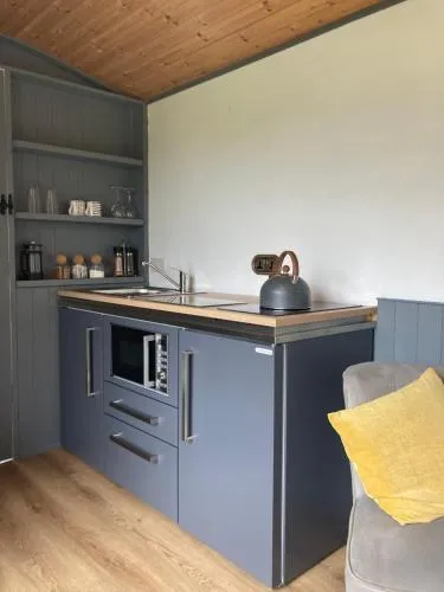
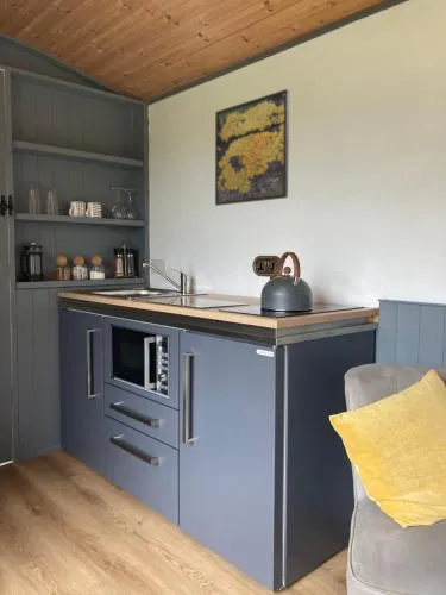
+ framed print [214,88,290,207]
